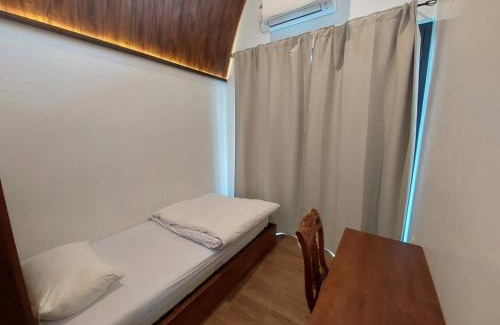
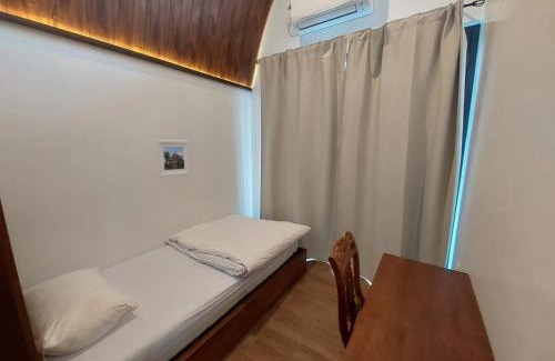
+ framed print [154,139,191,179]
